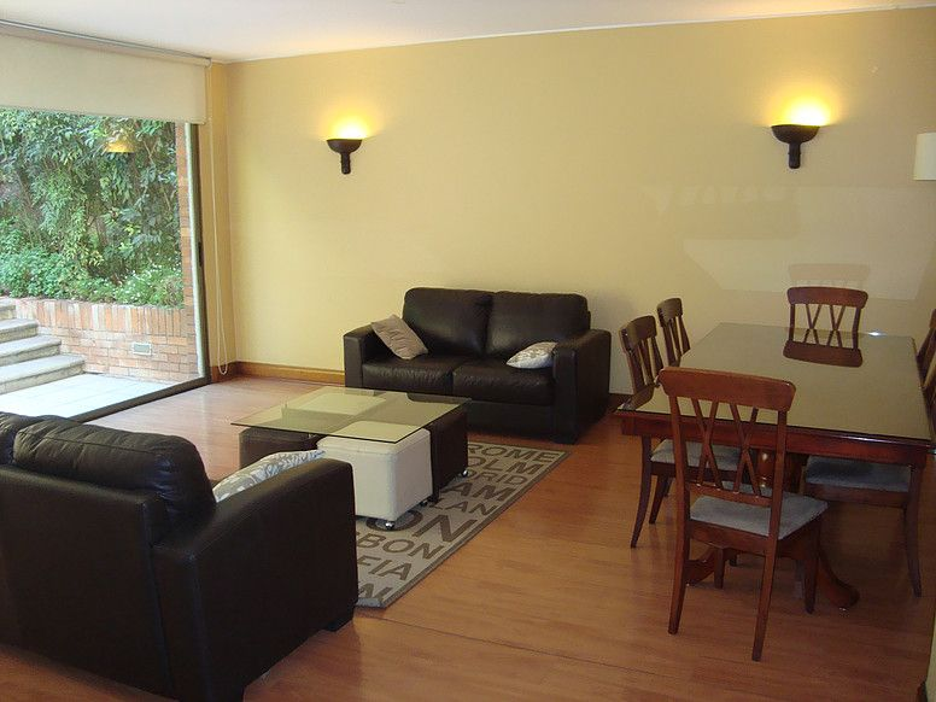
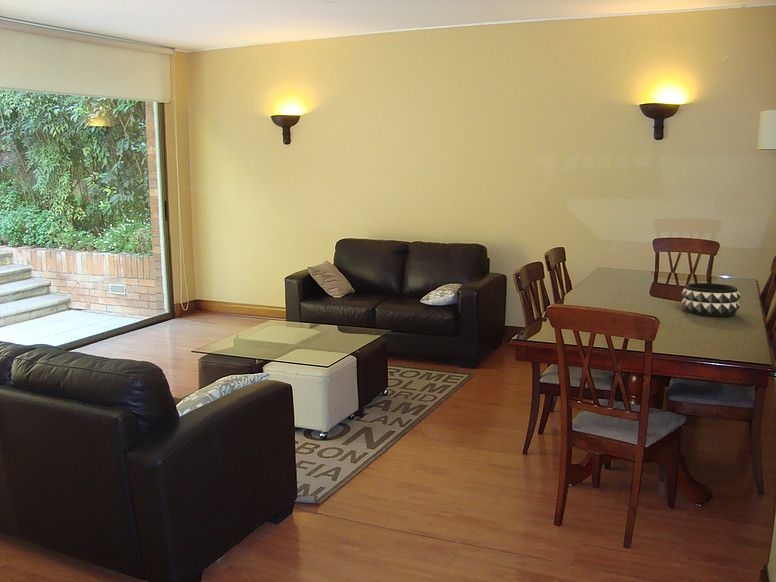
+ decorative bowl [680,282,742,317]
